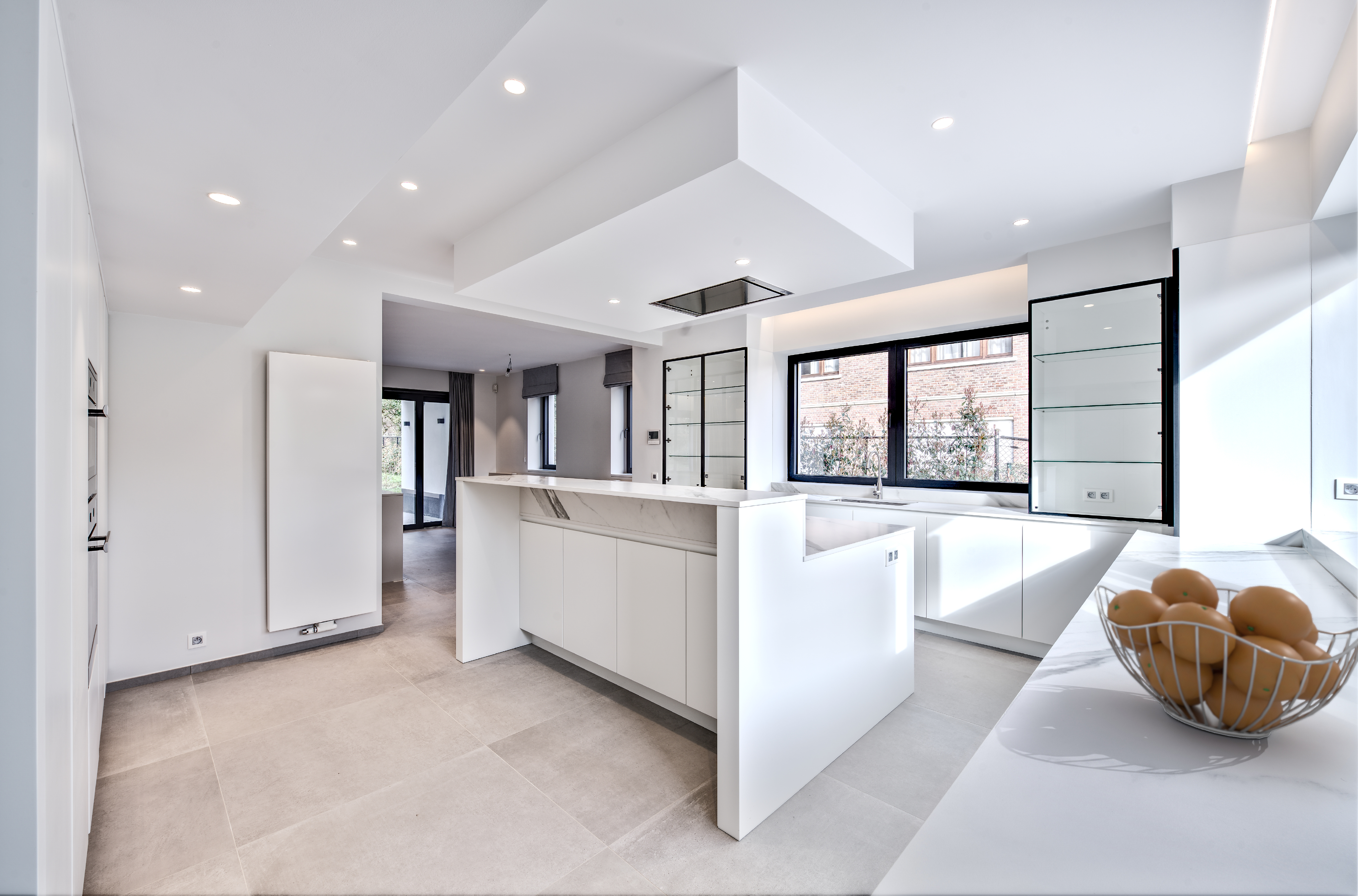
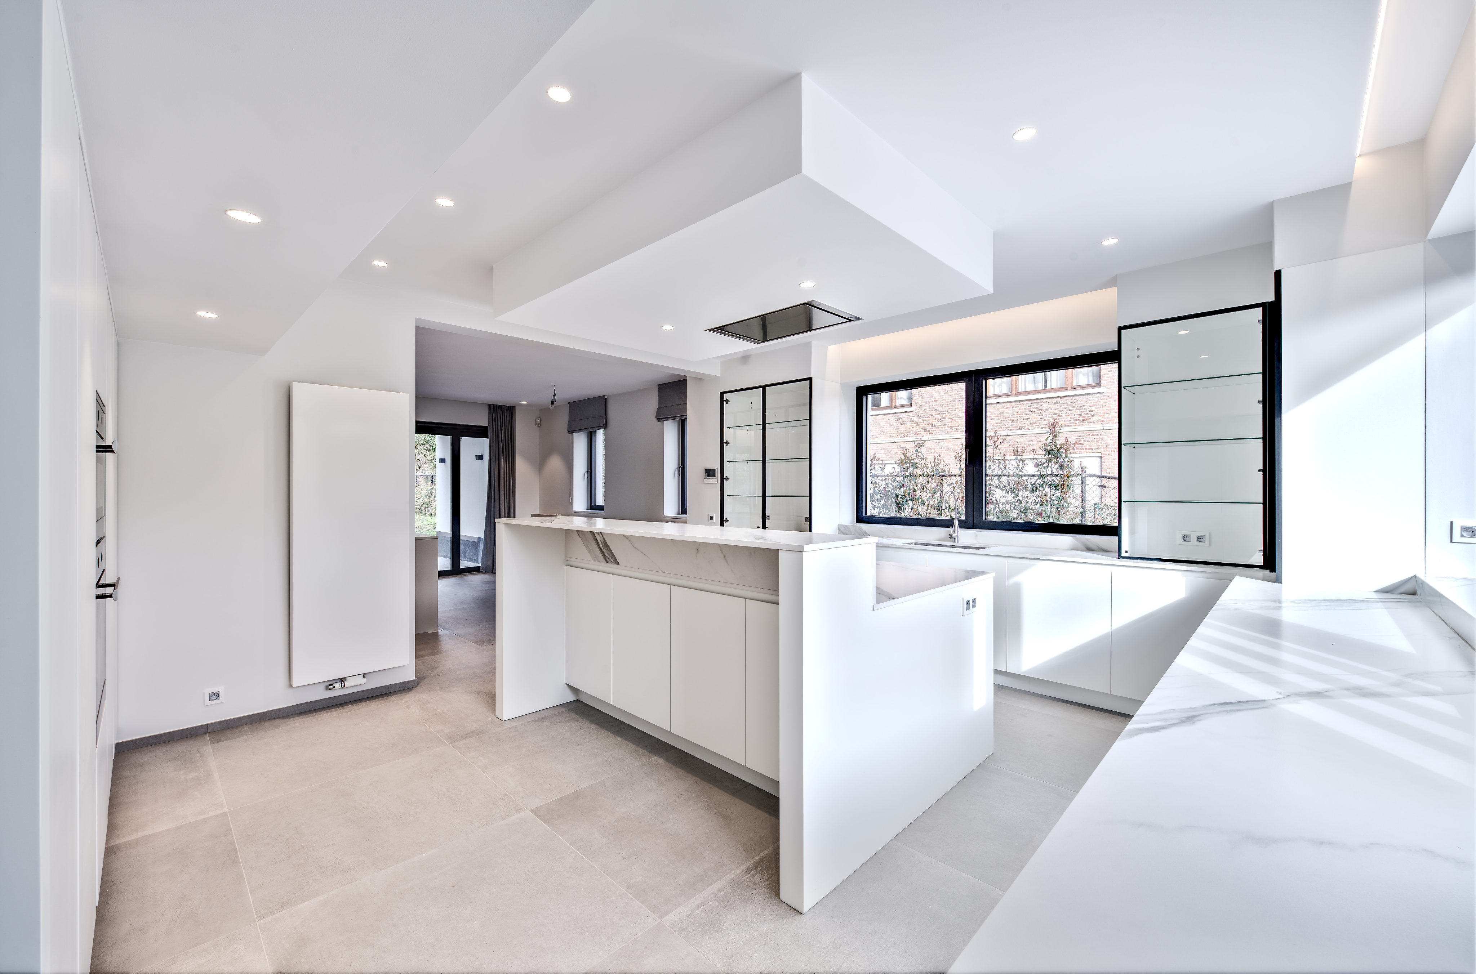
- fruit basket [1094,568,1358,739]
